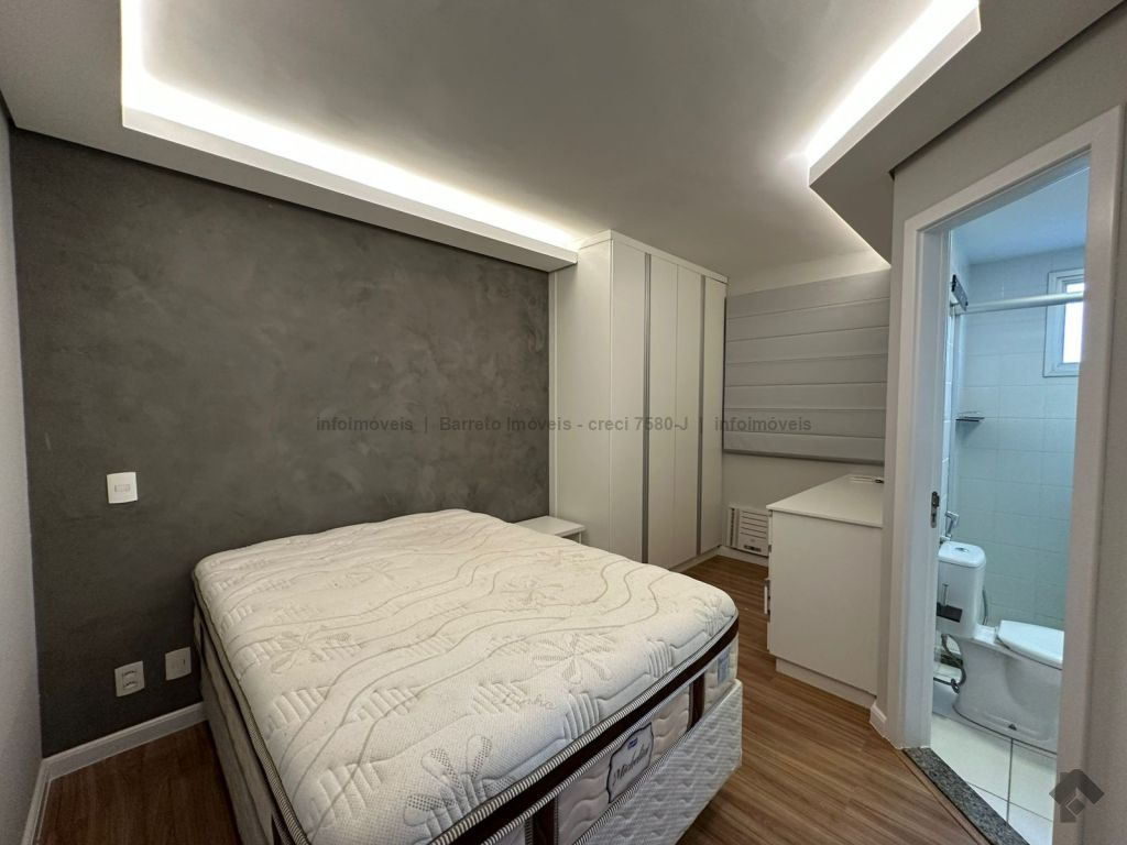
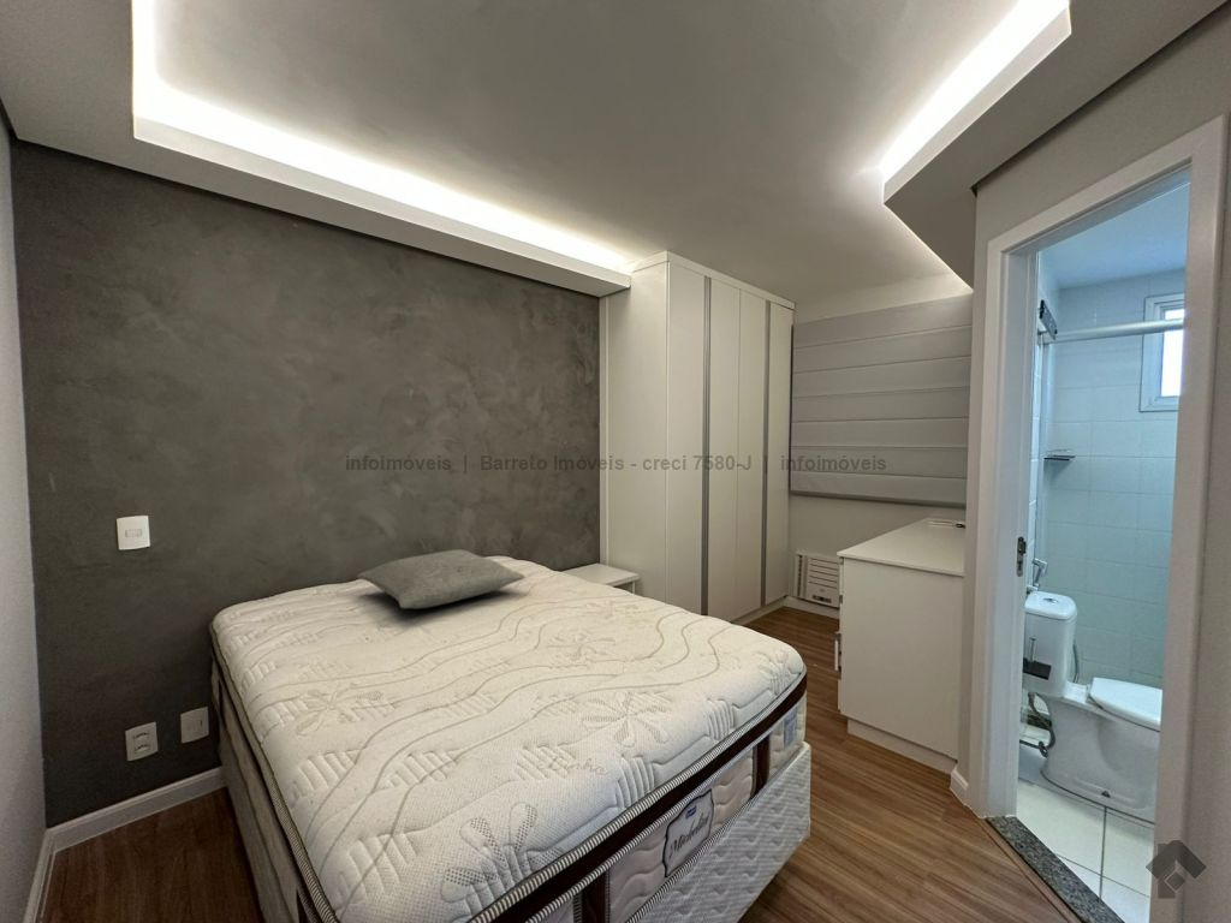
+ pillow [356,549,527,609]
